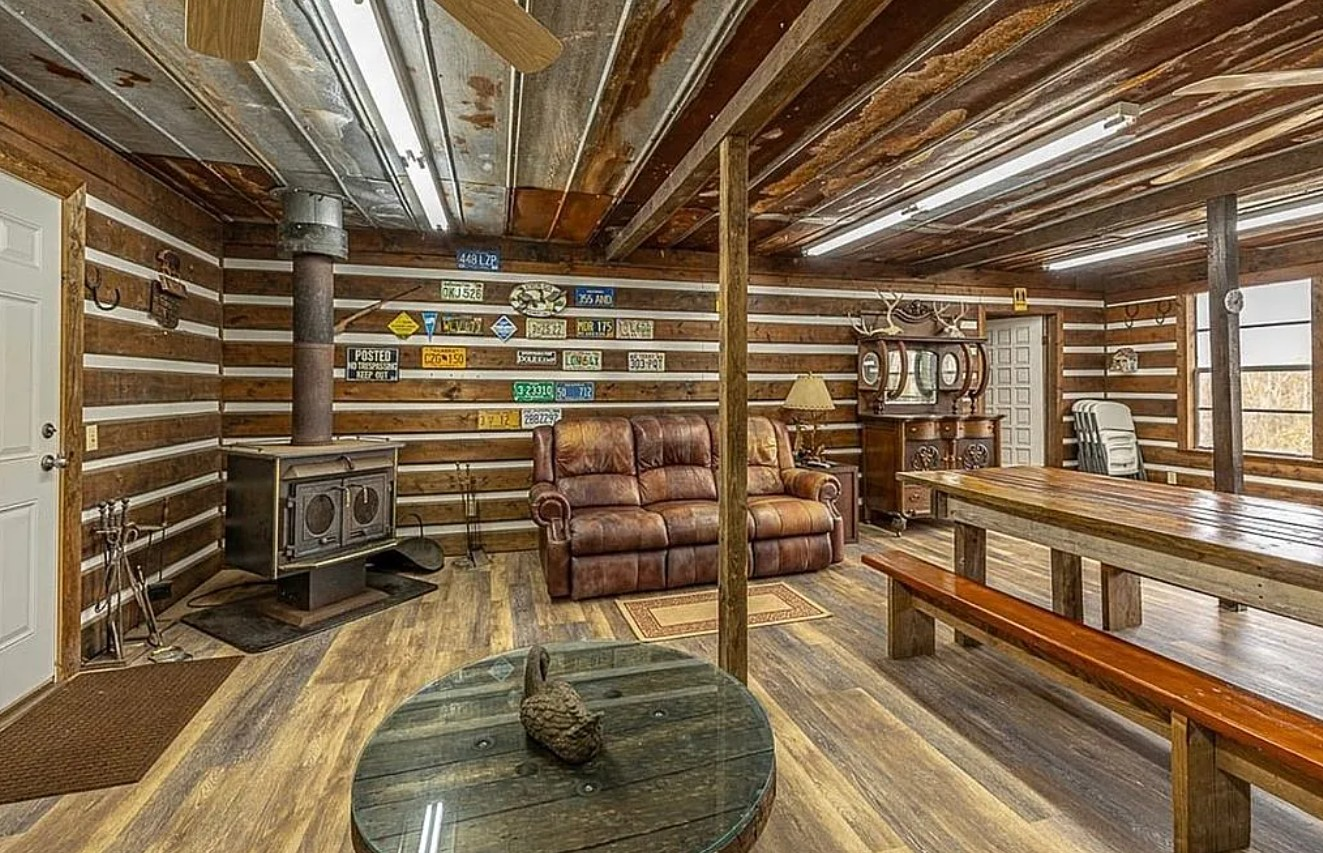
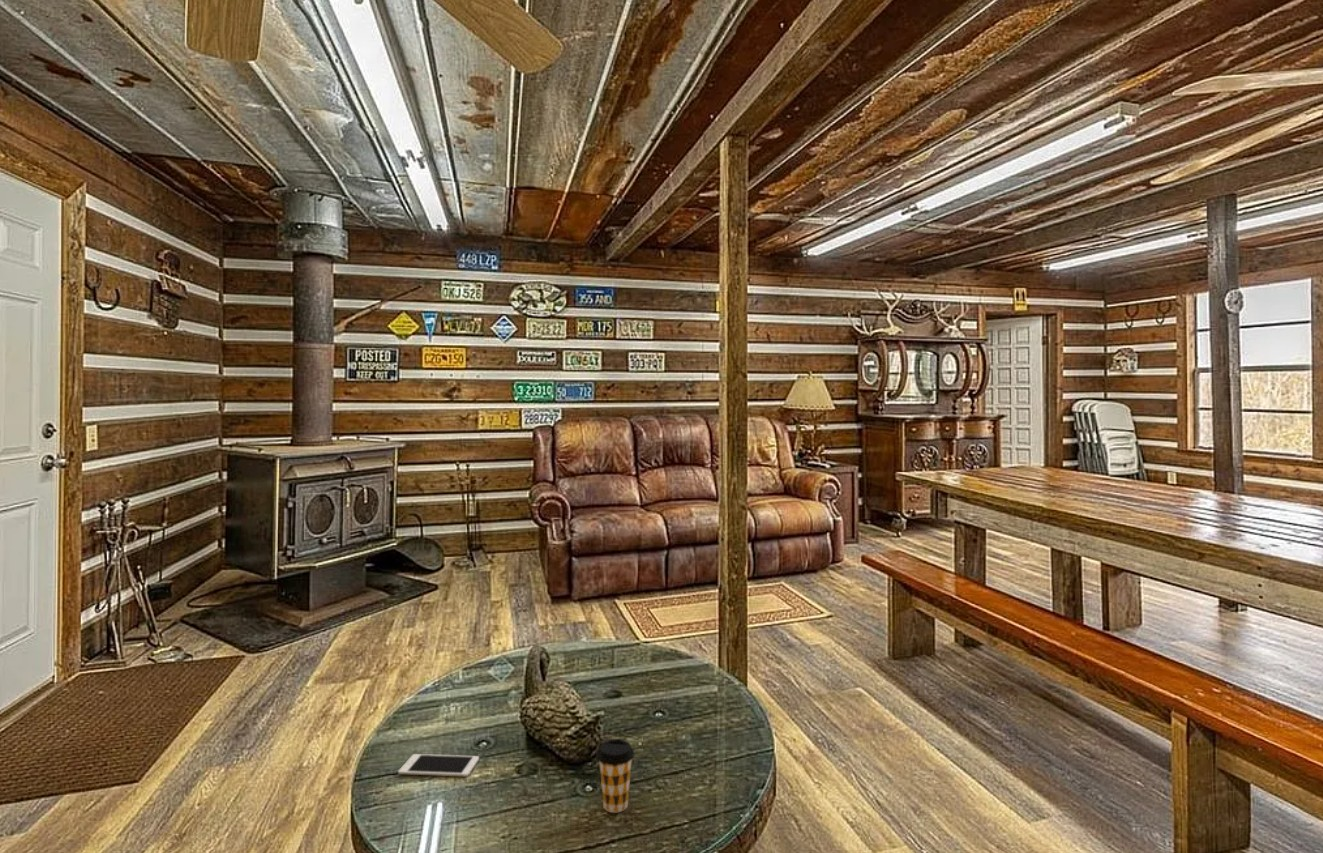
+ cell phone [397,753,480,778]
+ coffee cup [596,738,635,814]
